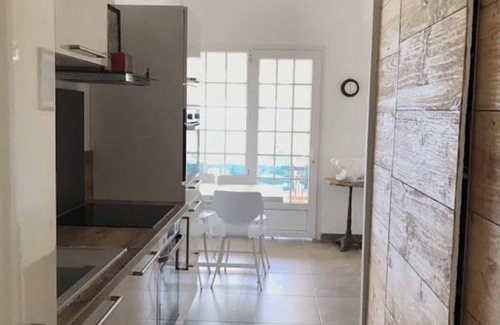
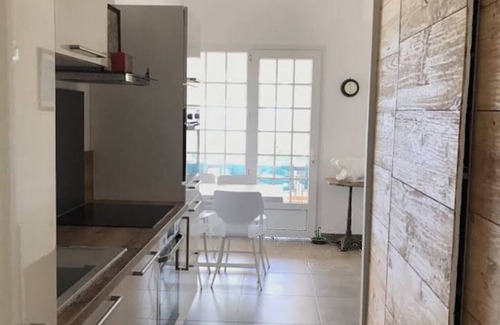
+ terrarium [309,226,327,244]
